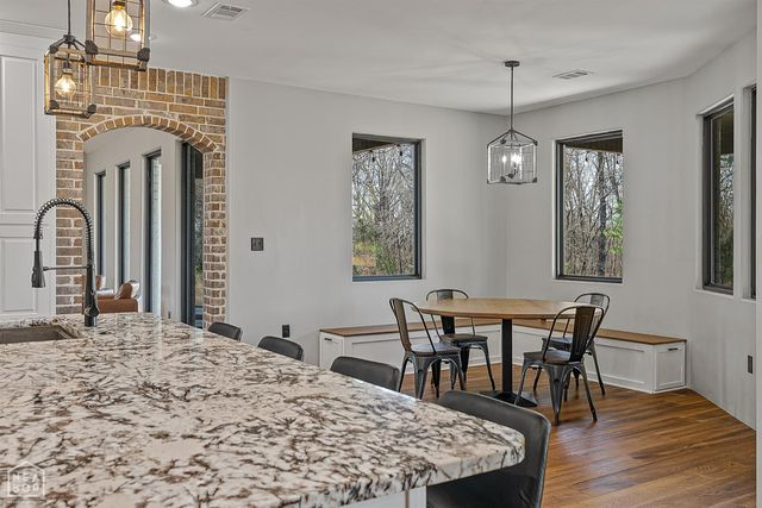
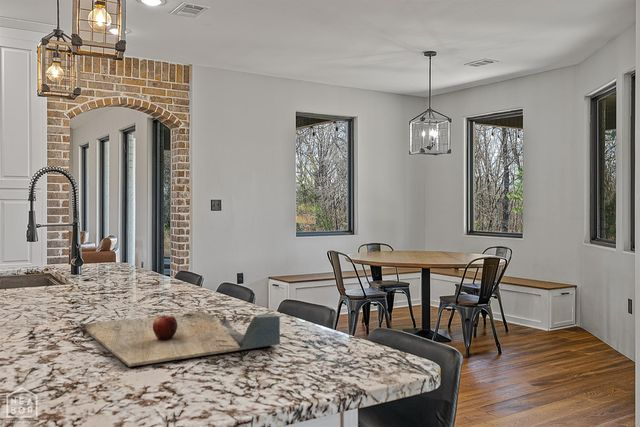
+ cutting board [80,310,281,367]
